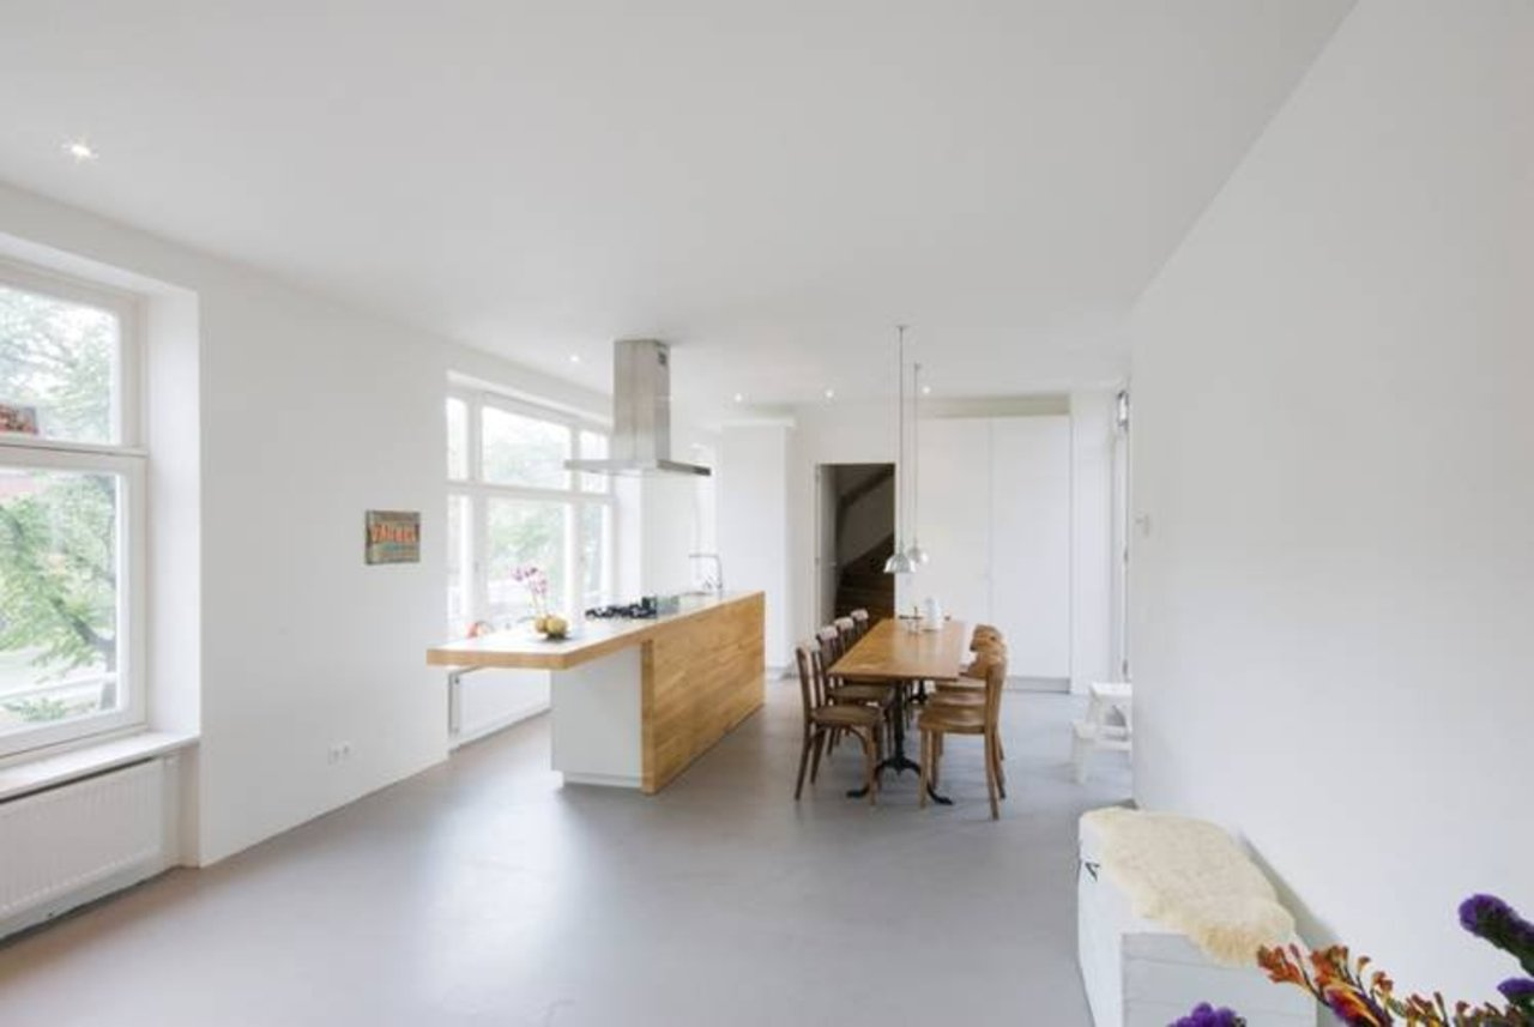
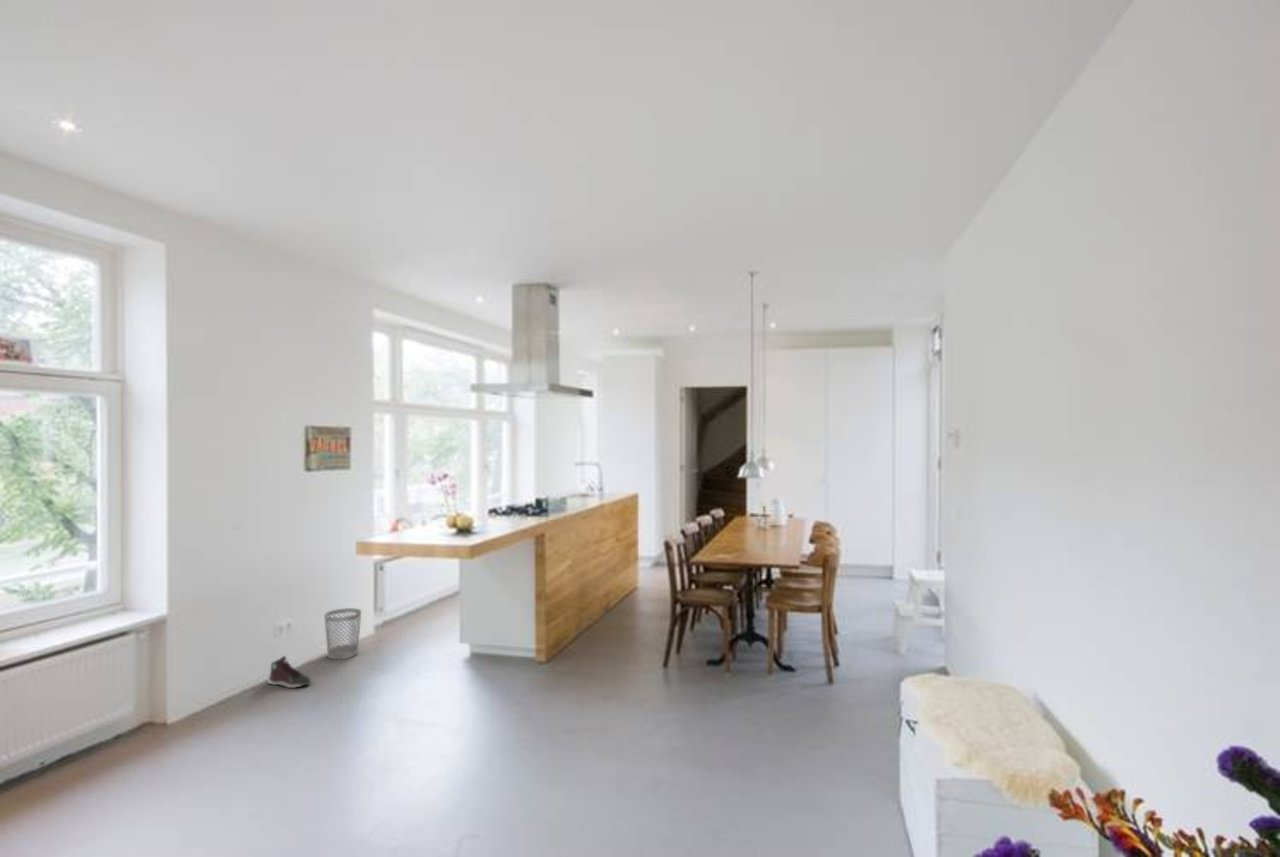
+ sneaker [267,655,312,689]
+ wastebasket [323,607,362,660]
